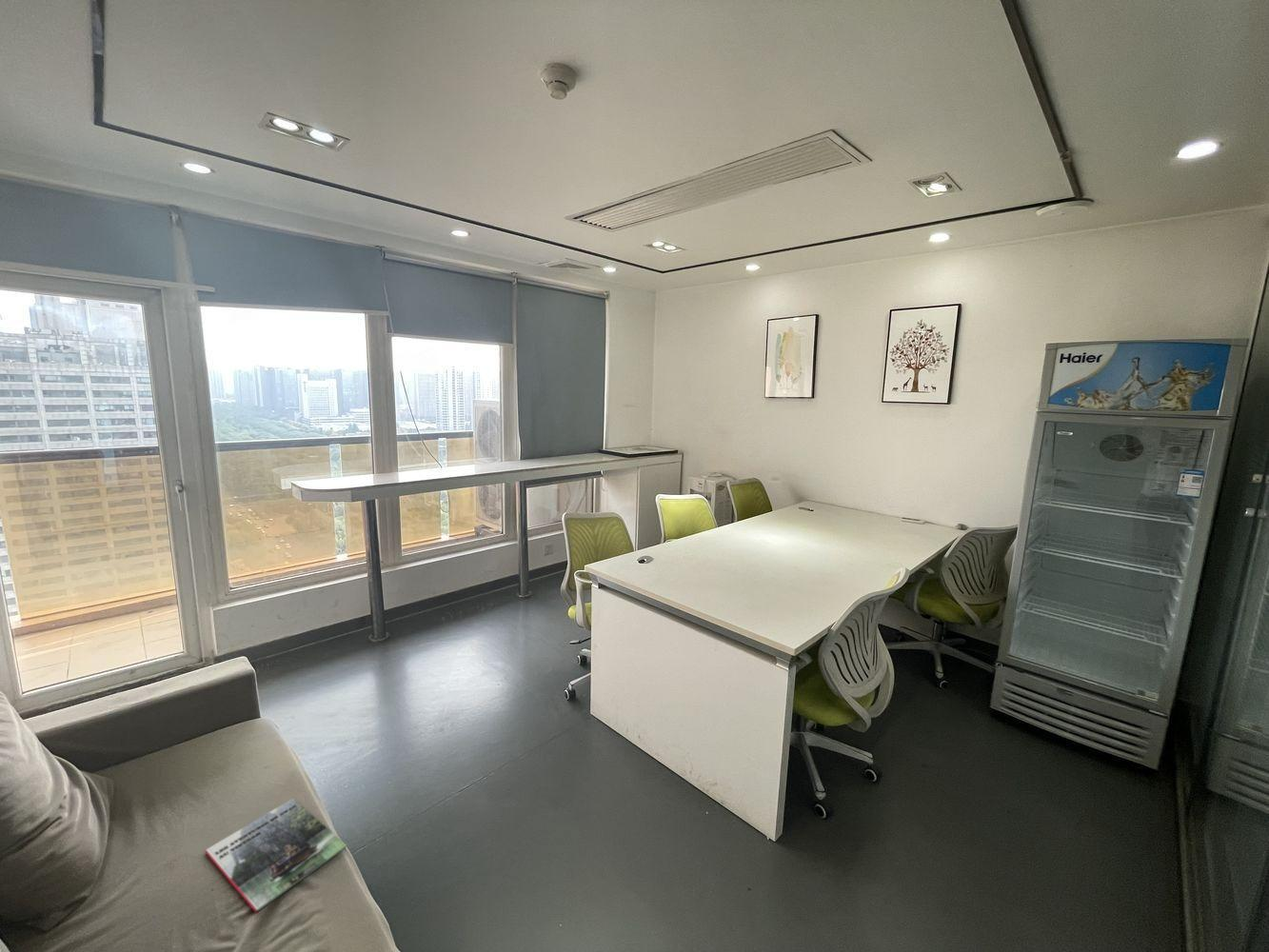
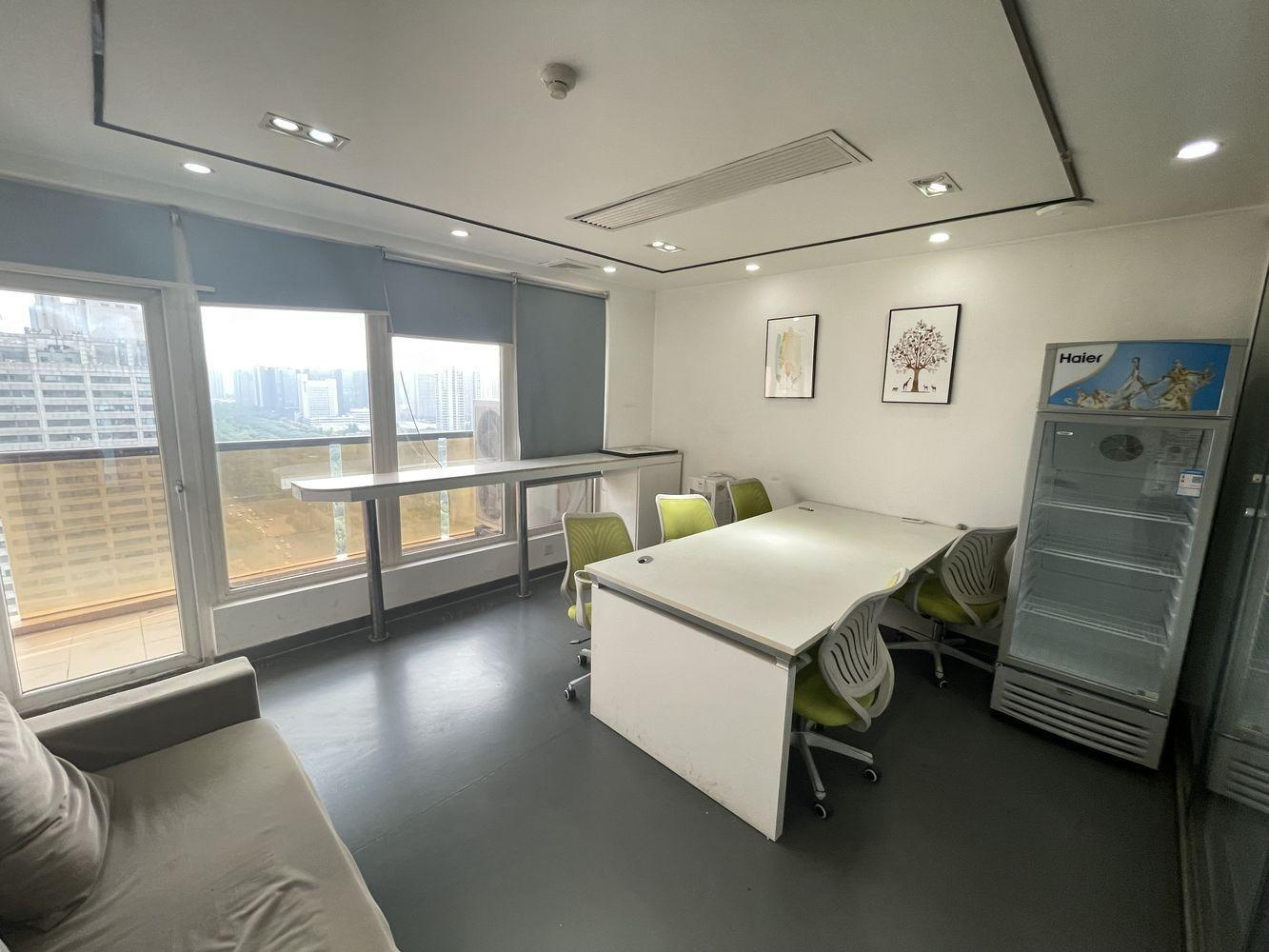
- magazine [204,798,348,914]
